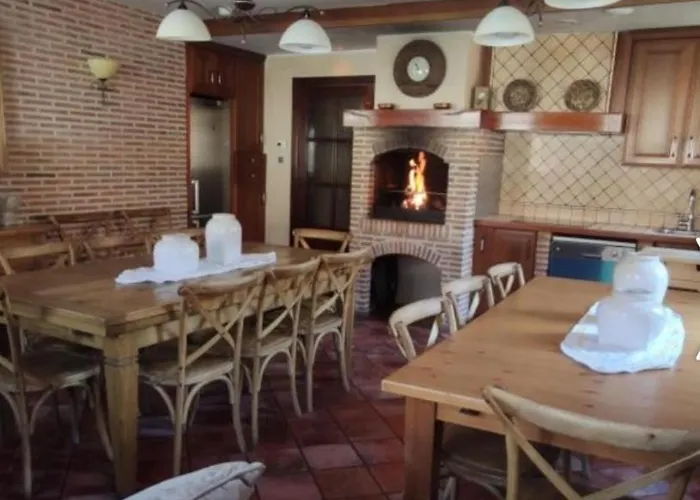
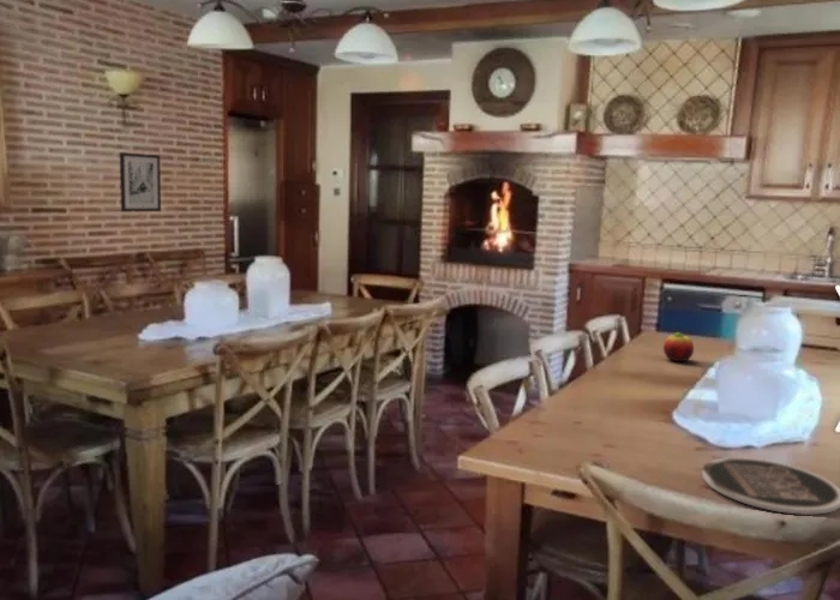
+ plate [701,456,840,516]
+ fruit [662,331,695,362]
+ wall art [119,151,162,212]
